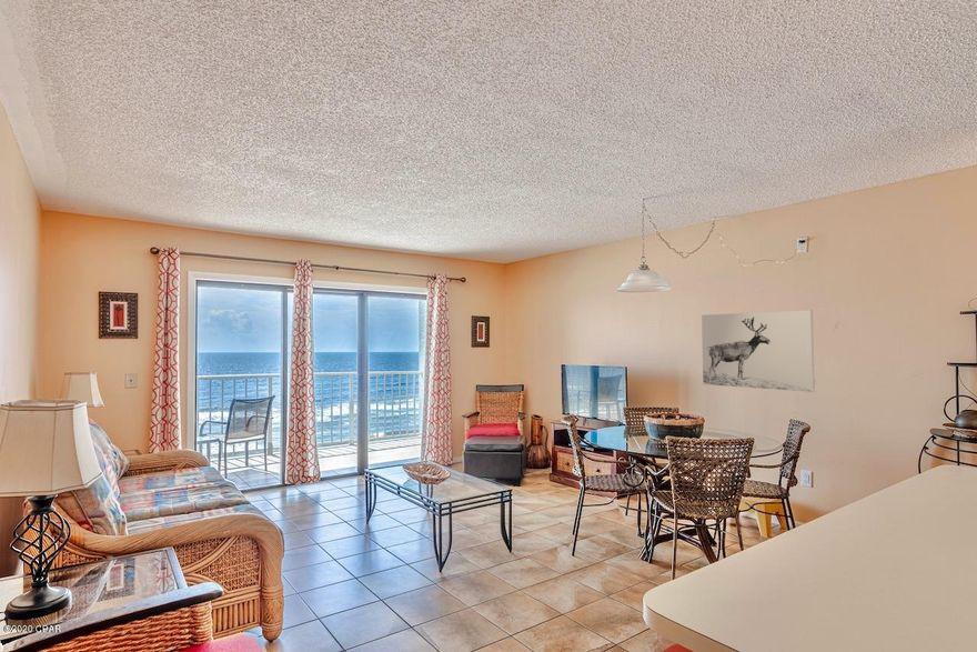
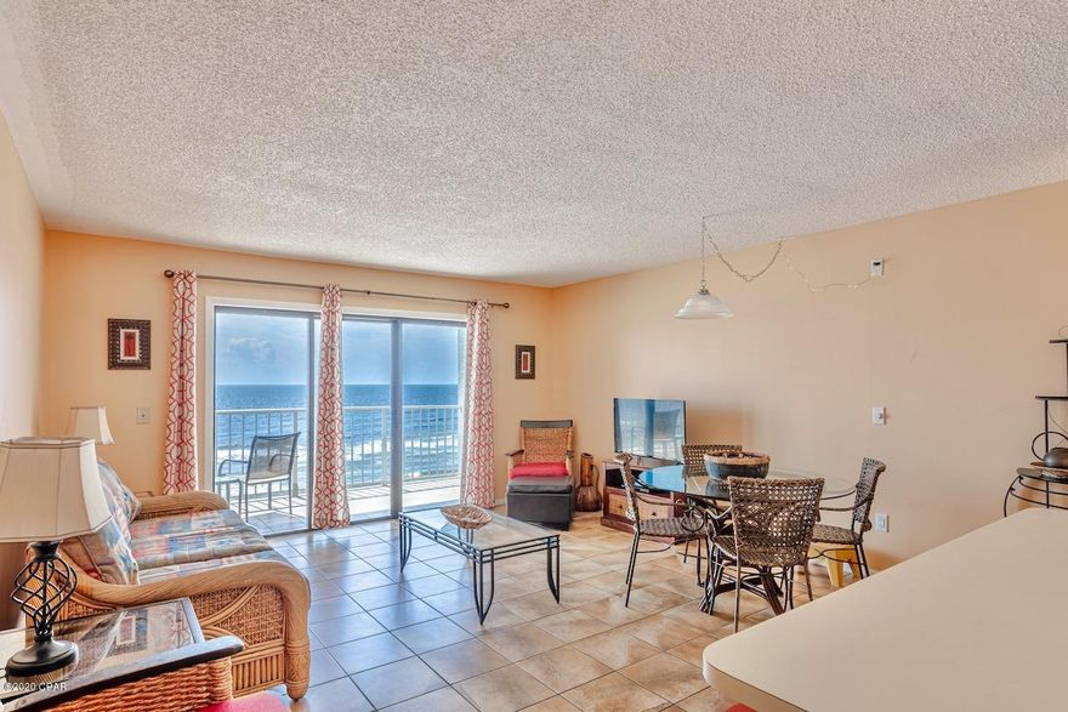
- wall art [701,309,816,393]
